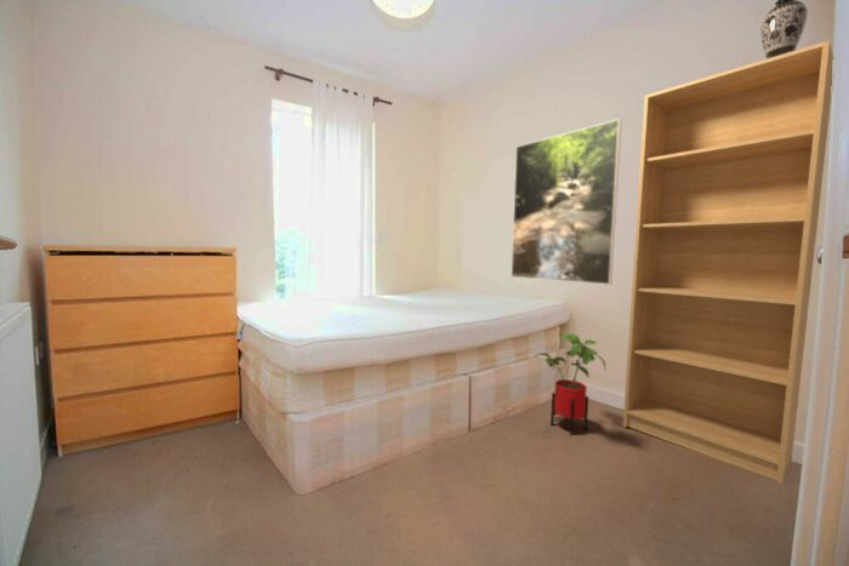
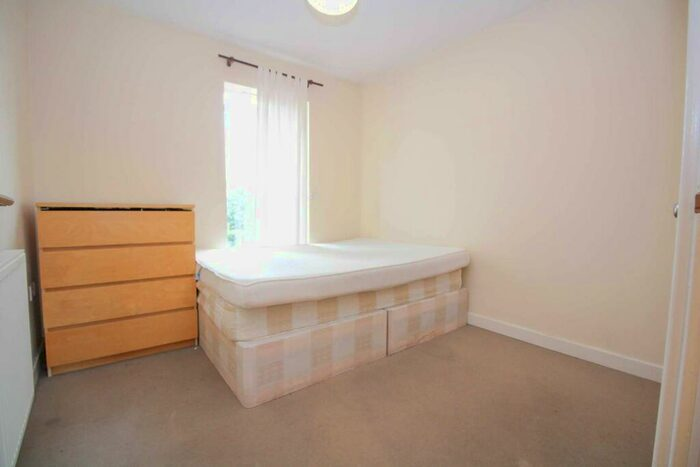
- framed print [511,118,622,286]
- bookshelf [622,39,834,485]
- house plant [532,332,606,436]
- decorative vase [759,0,809,59]
